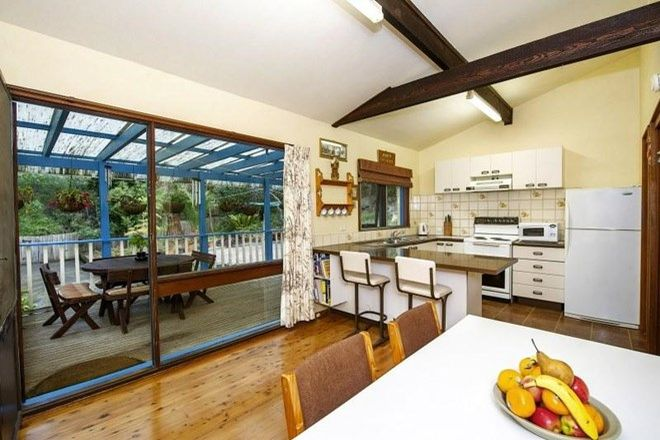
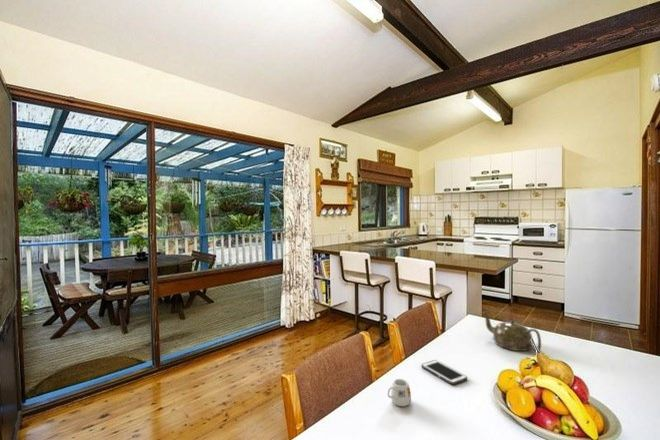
+ mug [387,378,412,407]
+ teapot [481,310,542,352]
+ cell phone [421,359,468,386]
